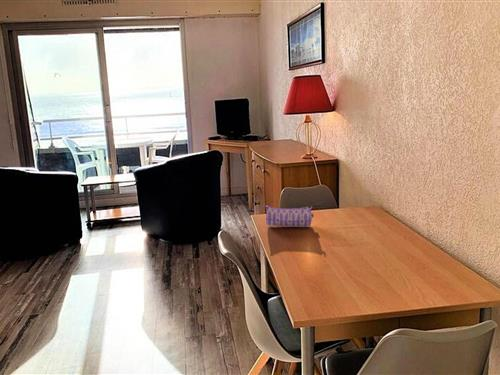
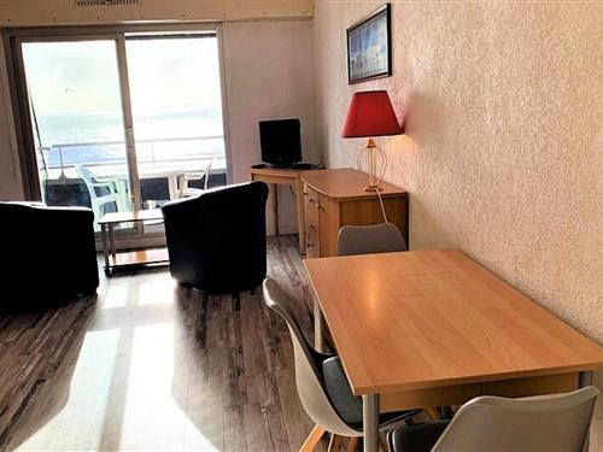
- pencil case [264,205,314,228]
